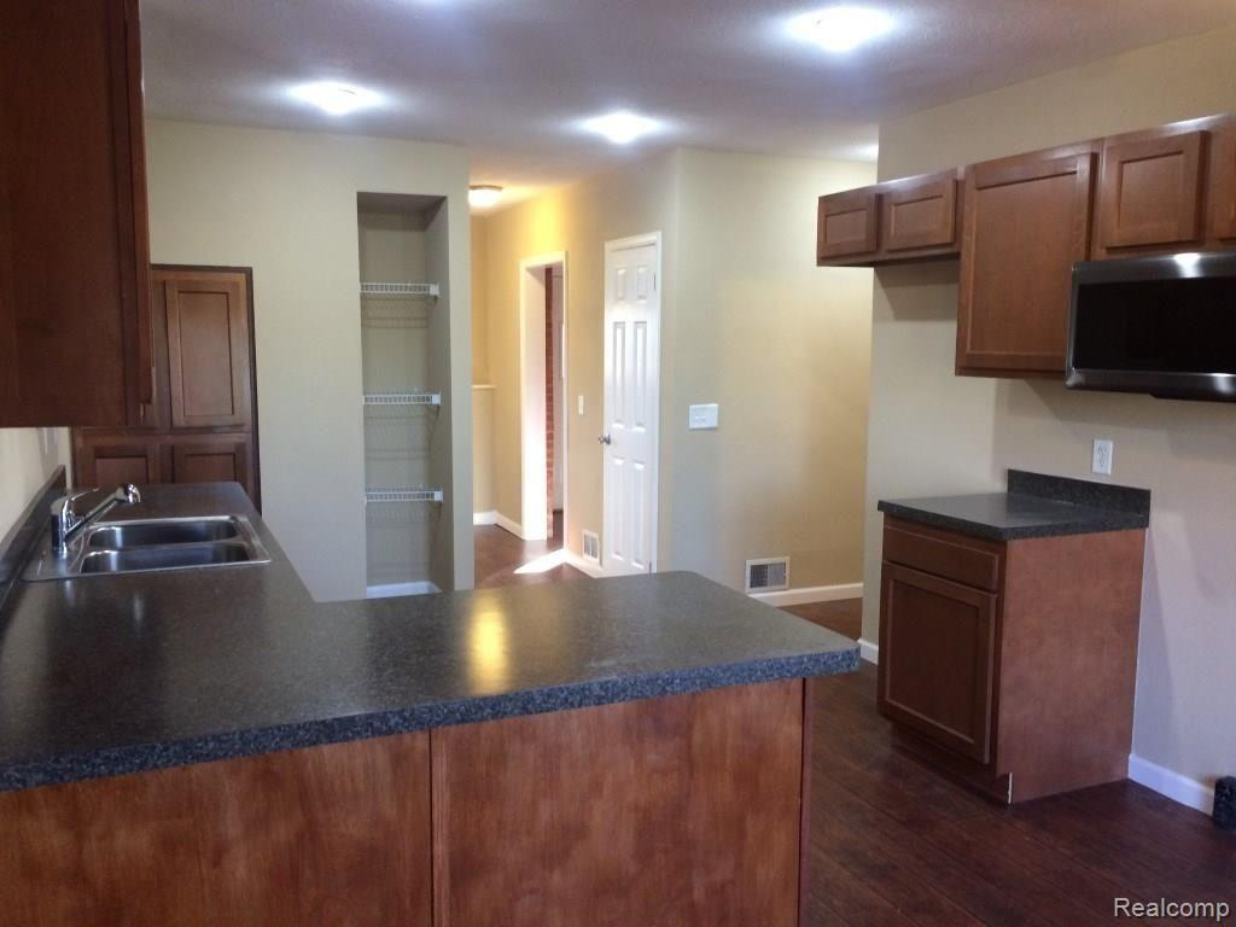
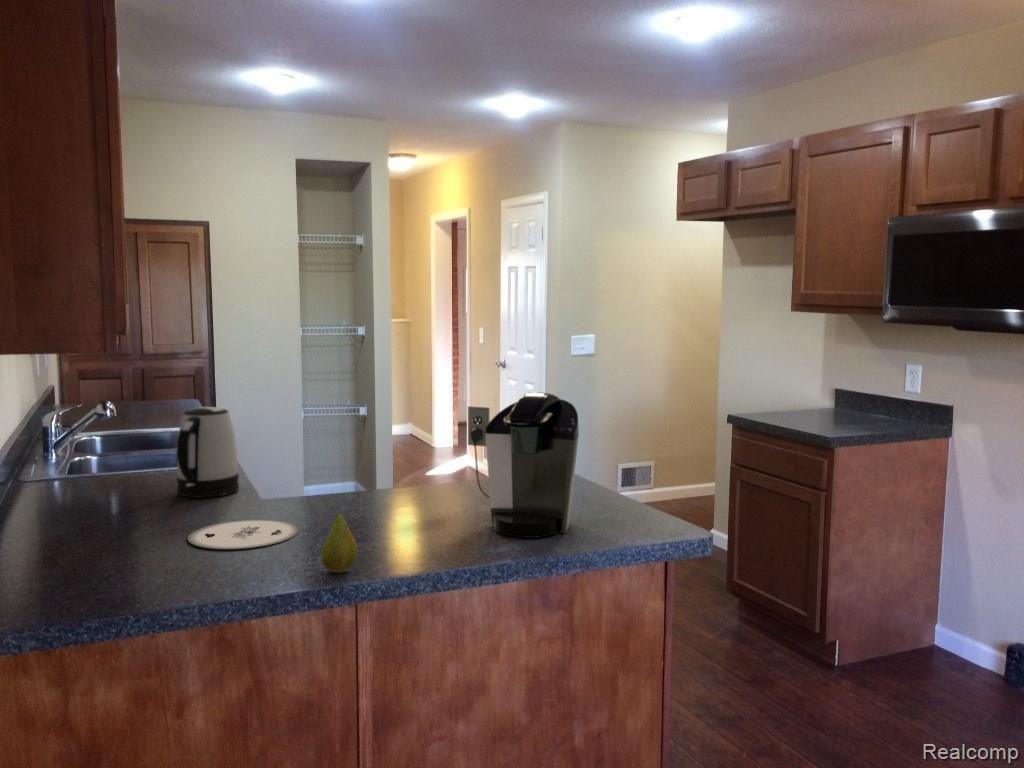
+ plate [187,518,300,550]
+ kettle [176,406,240,498]
+ coffee maker [467,391,580,539]
+ fruit [320,505,358,574]
